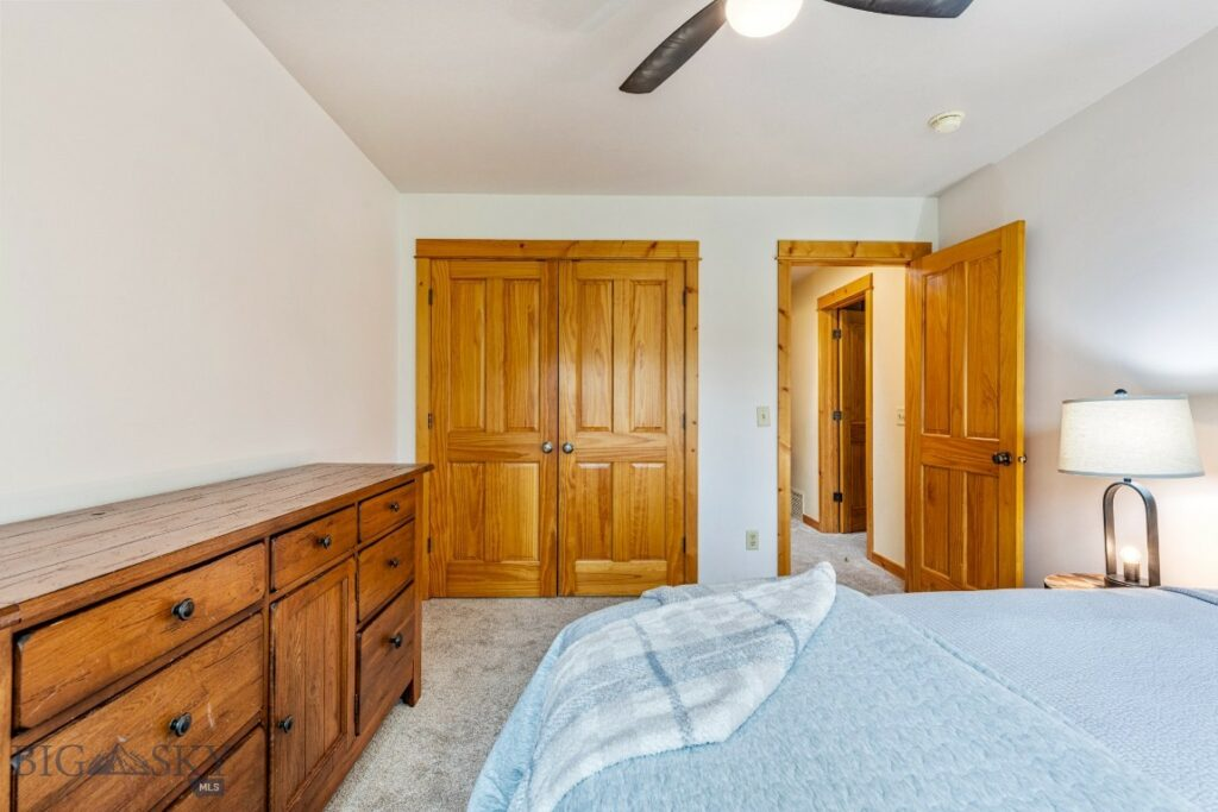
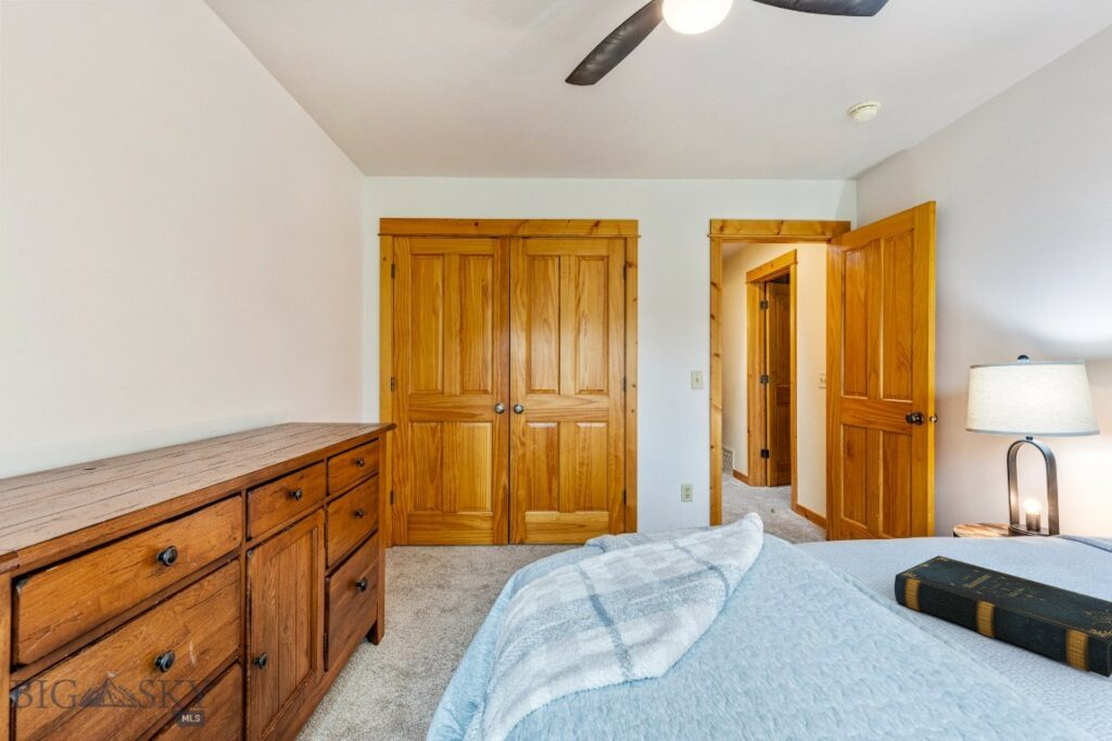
+ book [894,554,1112,678]
